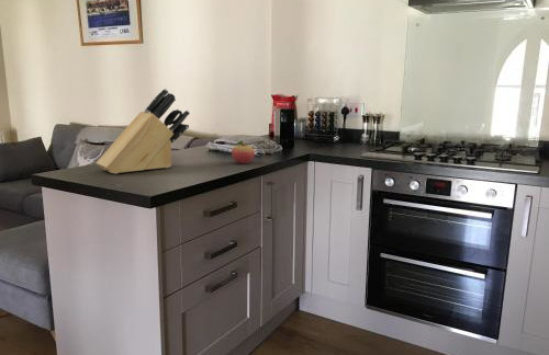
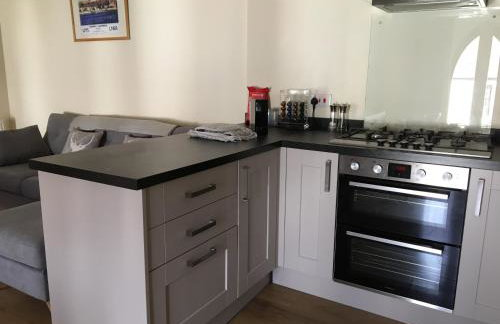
- fruit [231,140,256,164]
- knife block [96,88,191,175]
